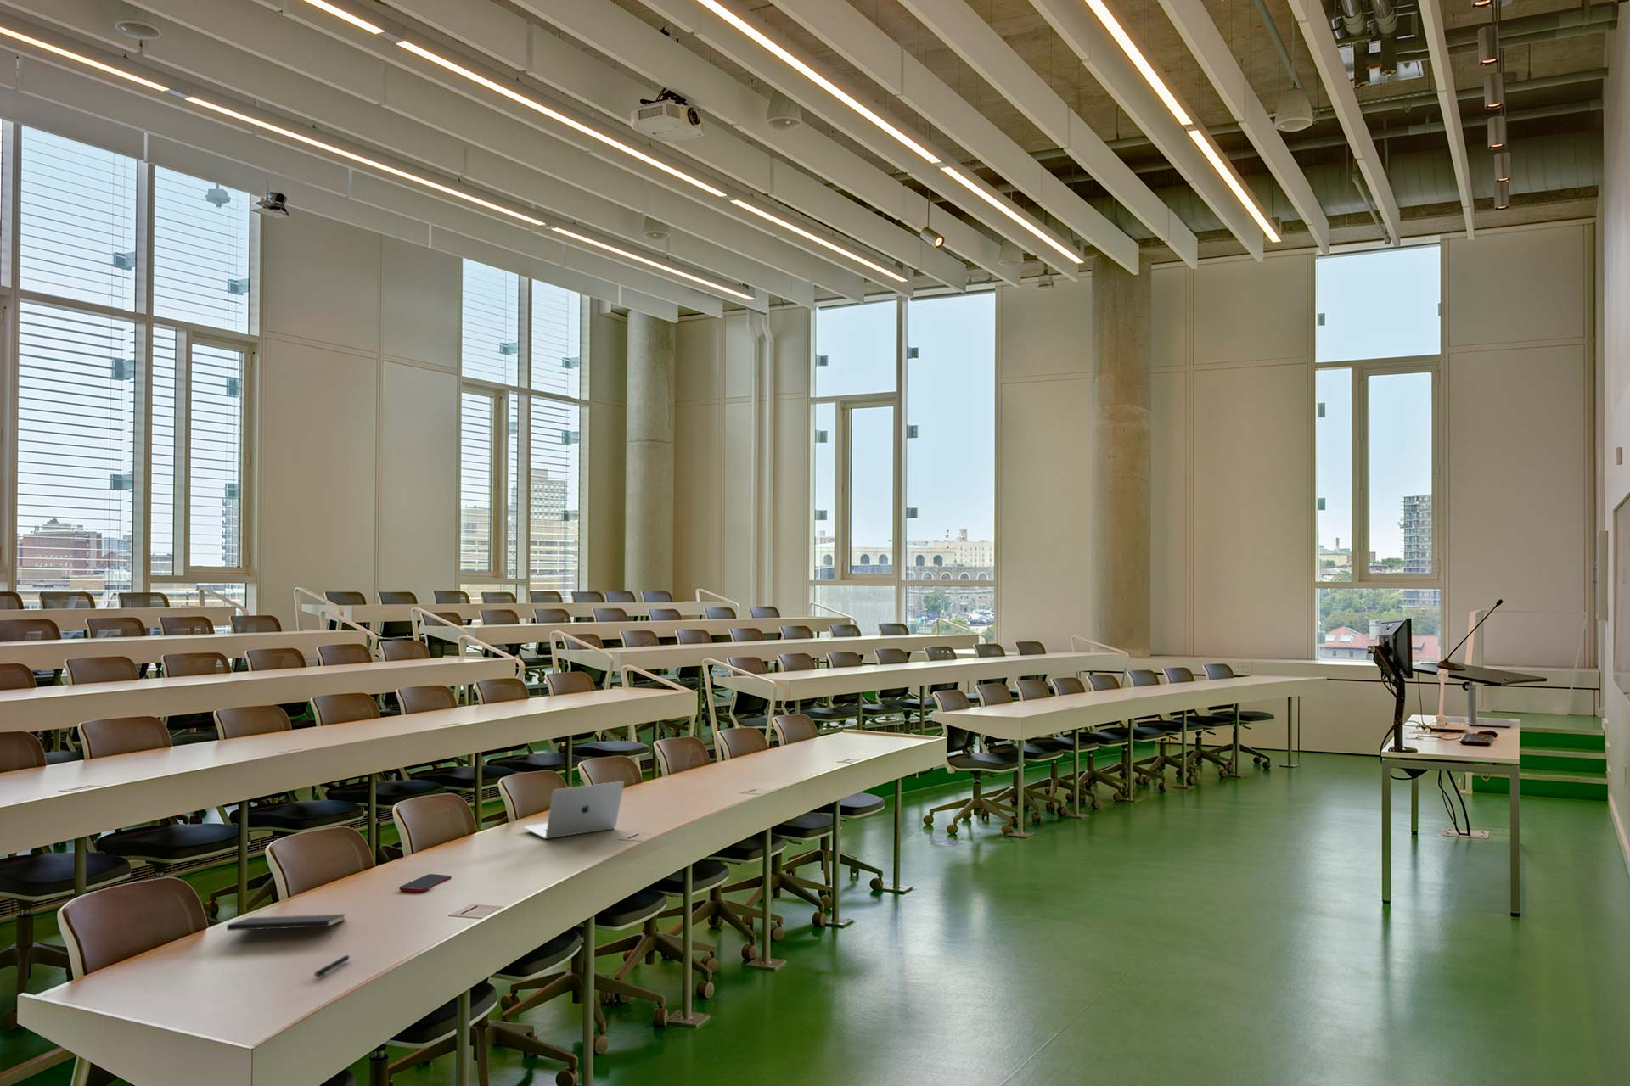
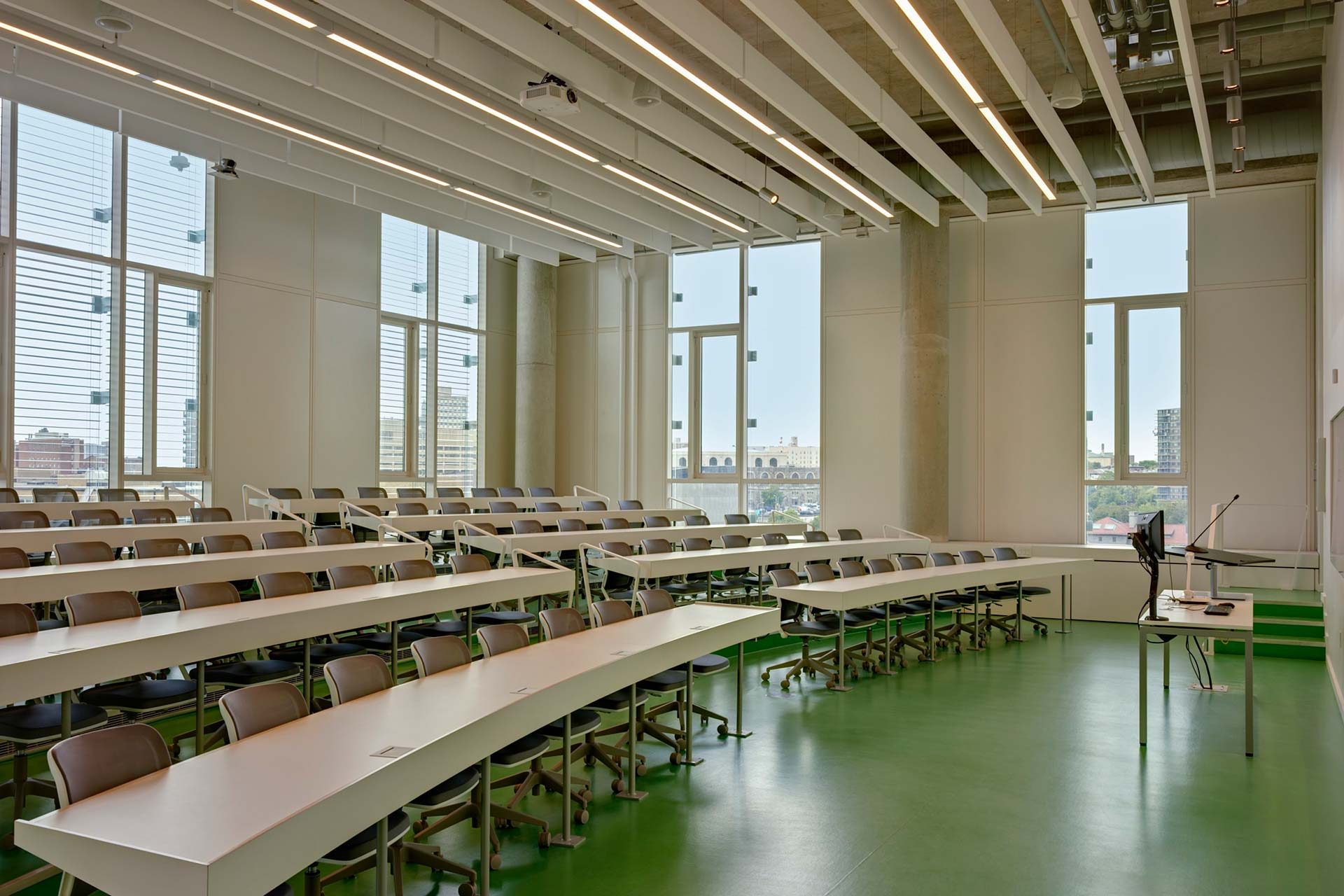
- pen [313,954,350,978]
- cell phone [399,873,451,893]
- notepad [226,913,347,939]
- laptop [523,781,625,840]
